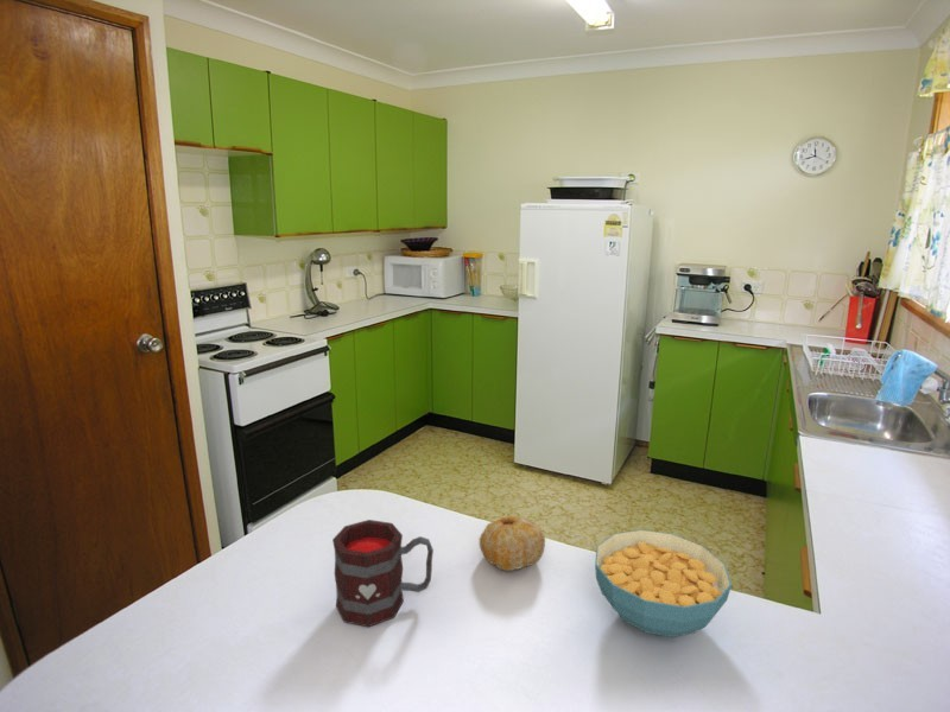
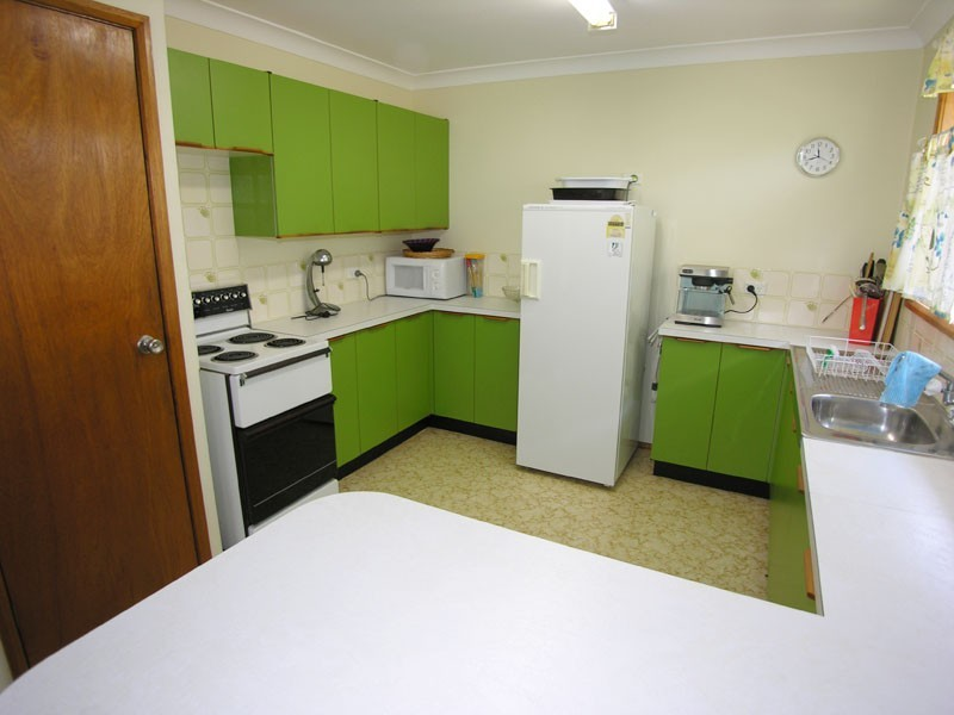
- fruit [479,515,546,572]
- cereal bowl [594,528,733,638]
- mug [331,519,435,628]
